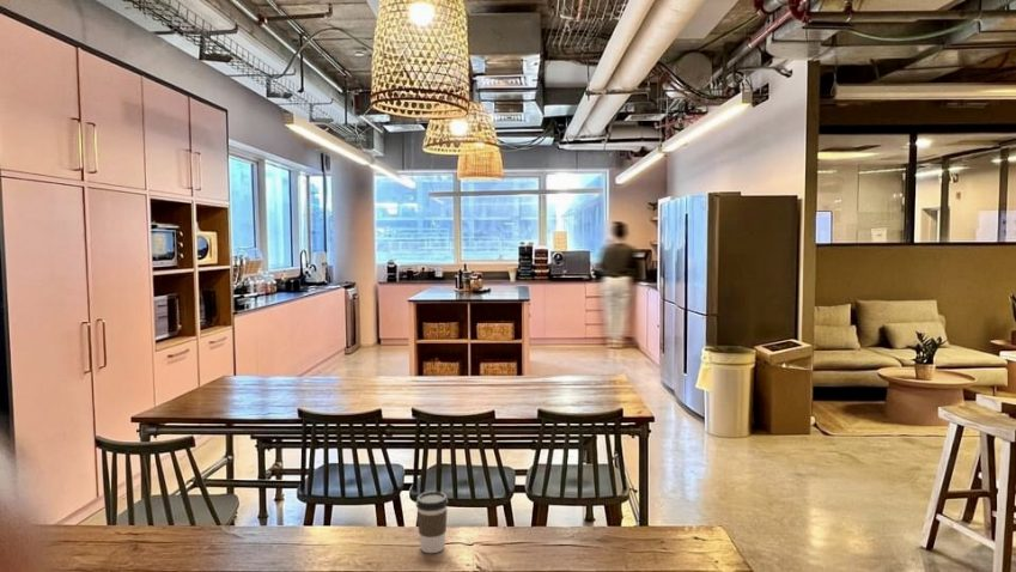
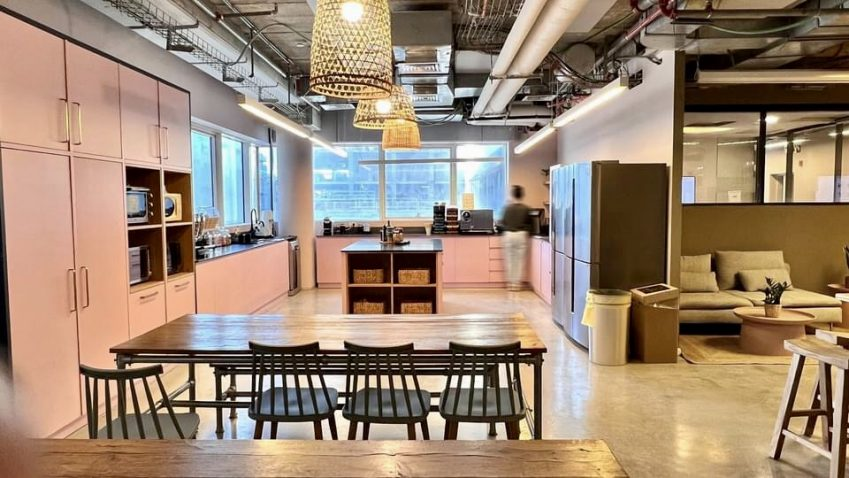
- coffee cup [415,489,449,554]
